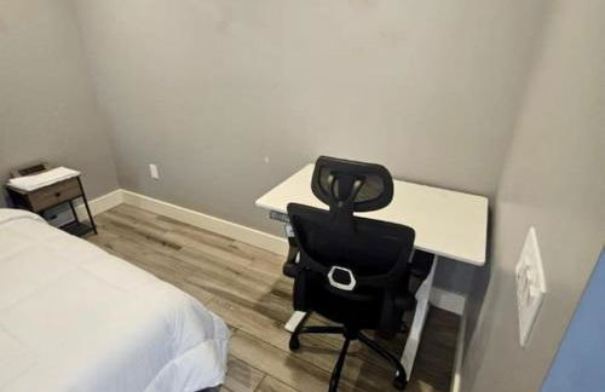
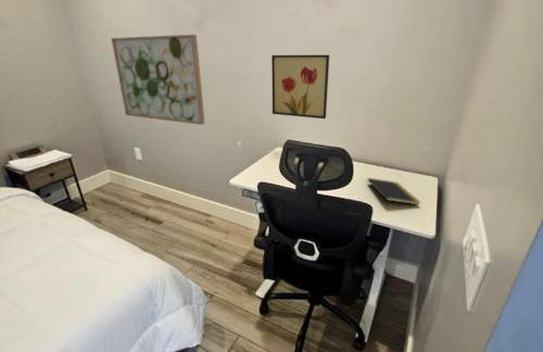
+ wall art [270,54,330,120]
+ wall art [110,34,206,126]
+ notepad [366,177,420,209]
